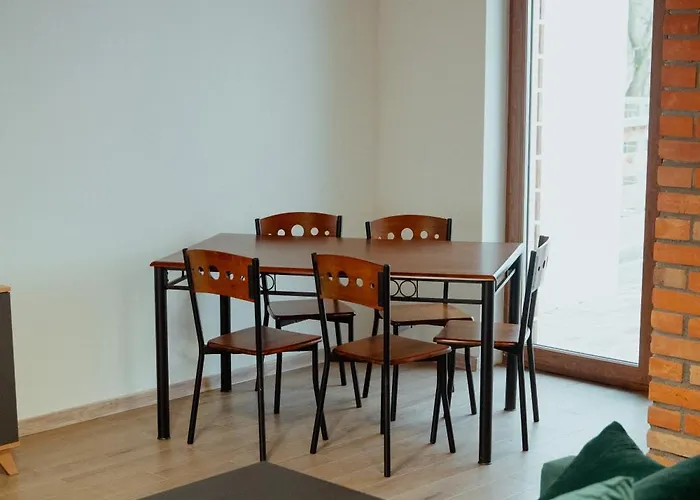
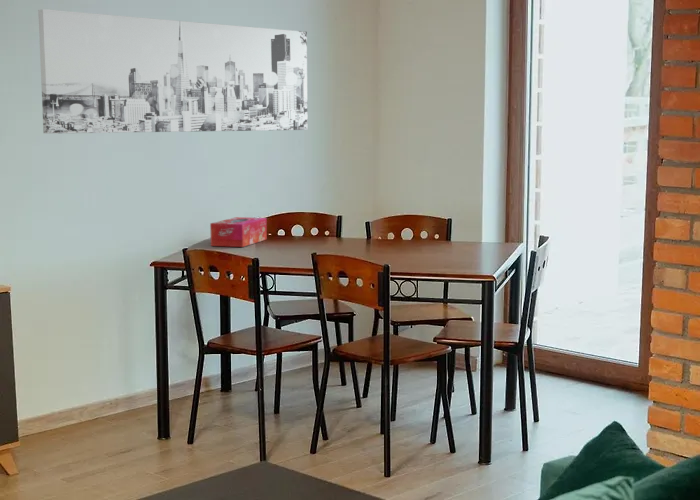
+ tissue box [209,216,268,248]
+ wall art [37,8,309,135]
